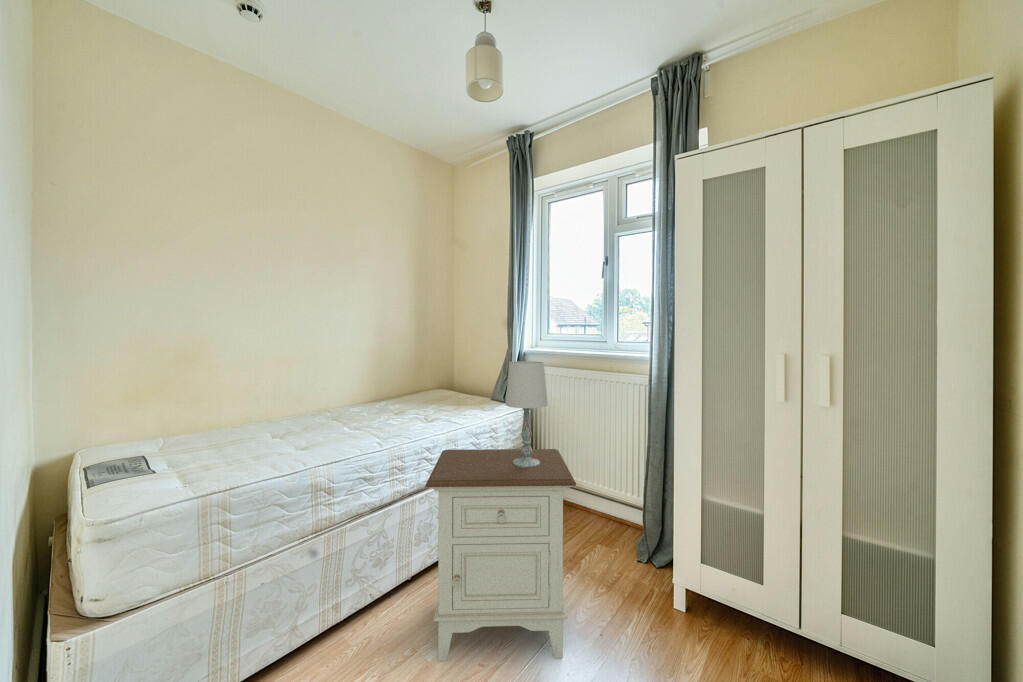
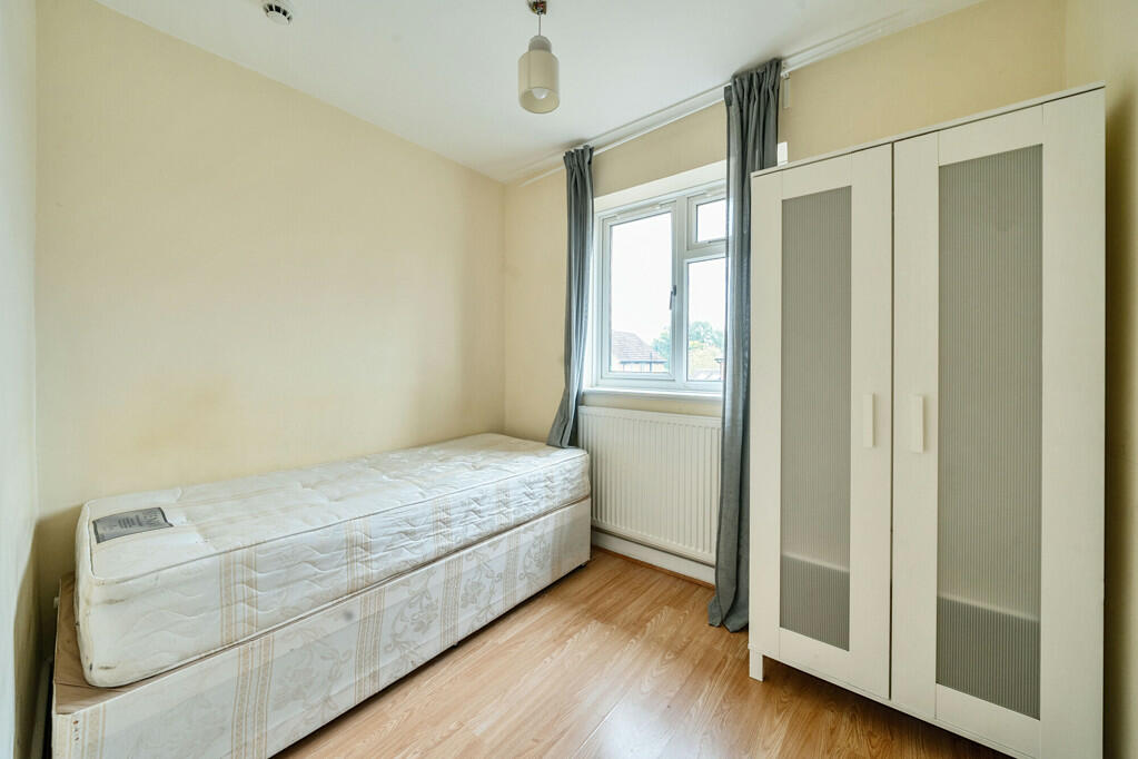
- table lamp [504,360,549,468]
- nightstand [424,448,577,662]
